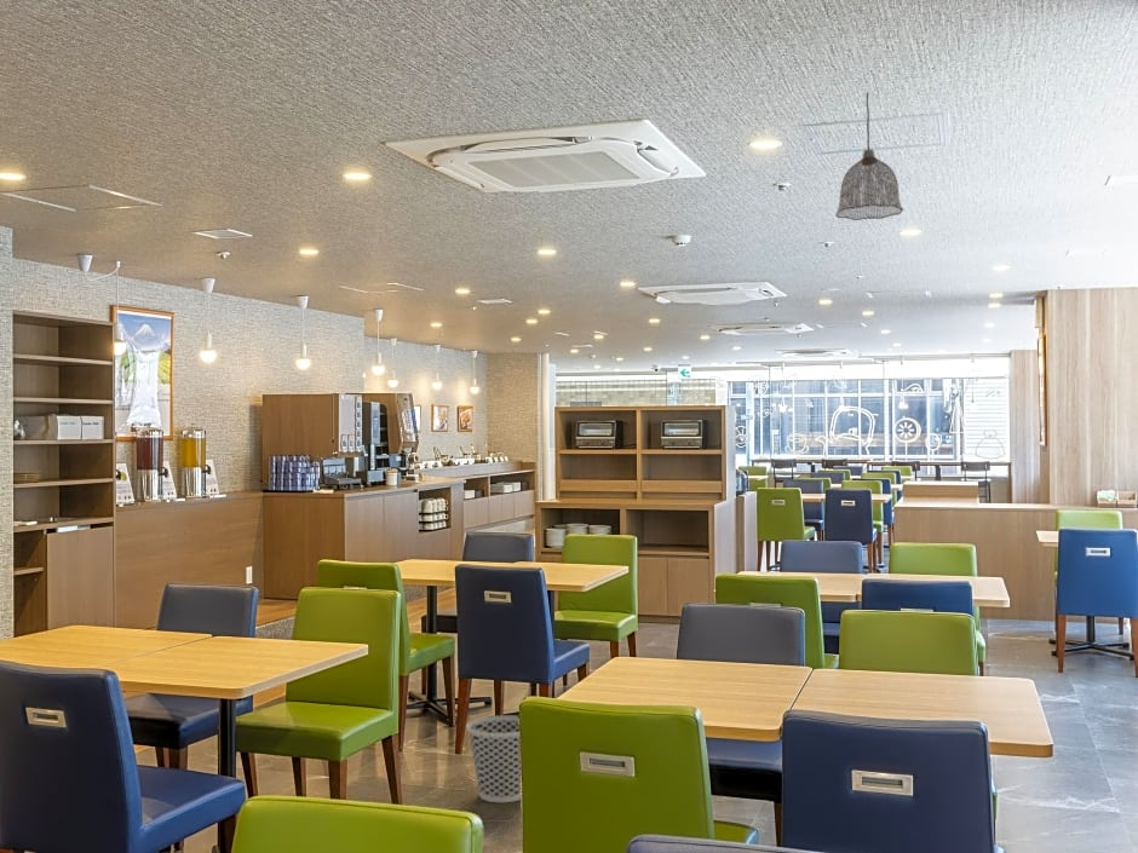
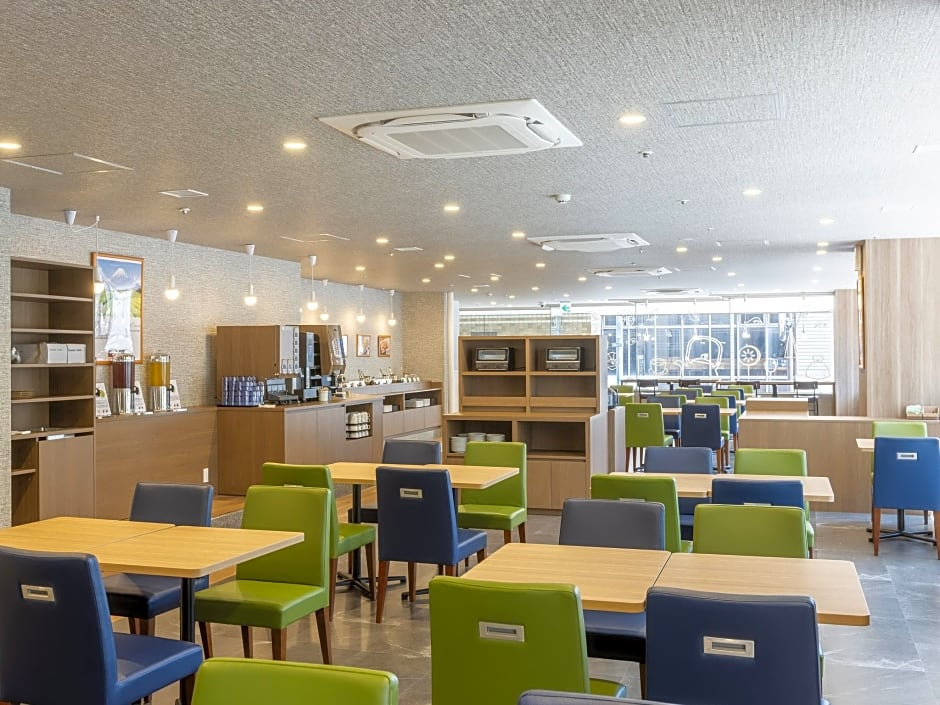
- pendant lamp [834,92,904,221]
- wastebasket [465,715,522,803]
